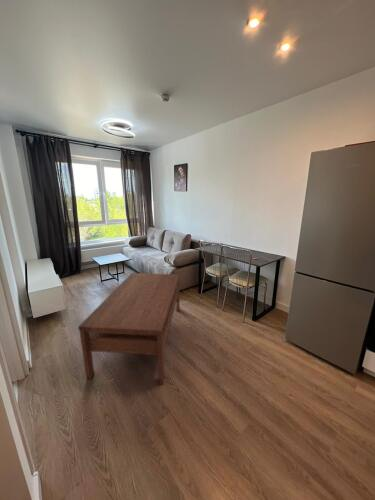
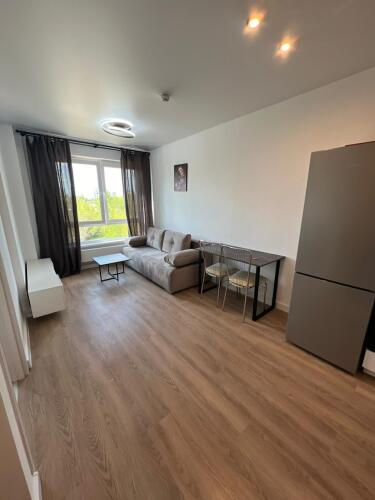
- coffee table [77,272,181,385]
